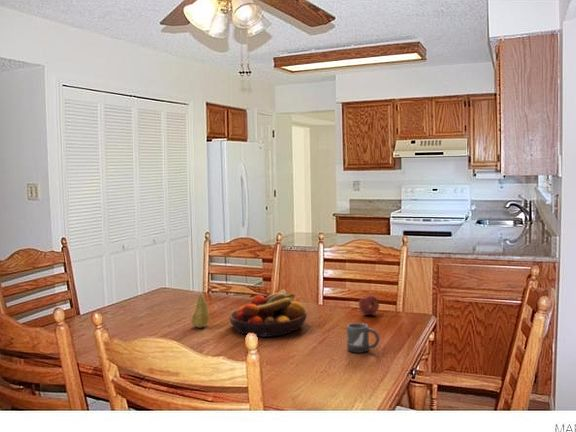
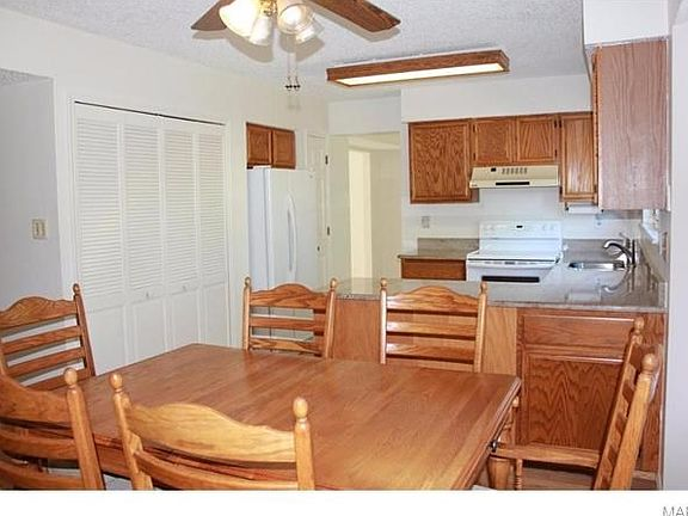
- fruit bowl [229,289,308,338]
- apple [358,295,380,316]
- mug [346,322,381,354]
- fruit [190,294,210,329]
